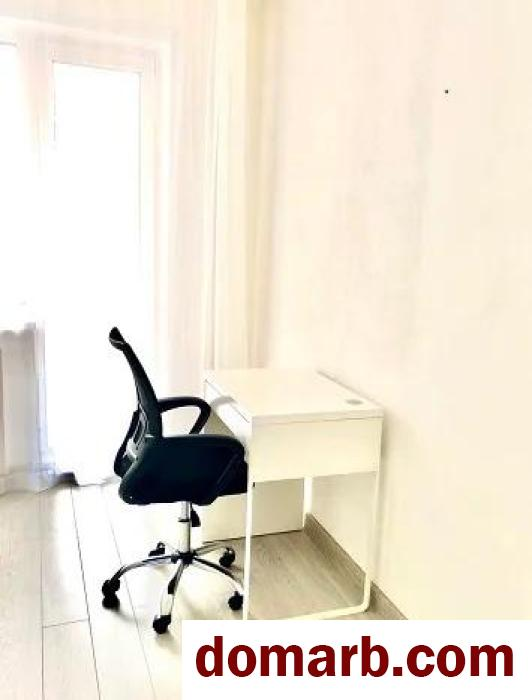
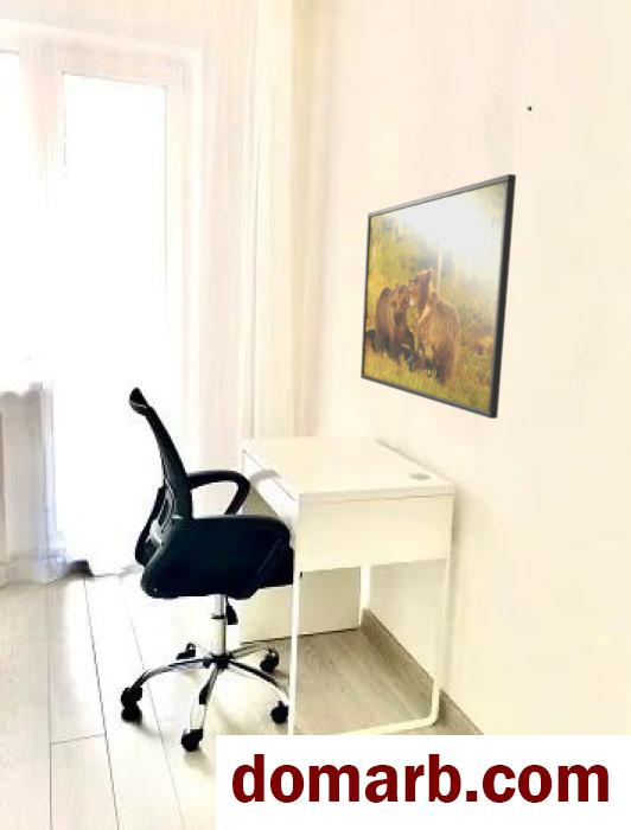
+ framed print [359,173,517,420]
